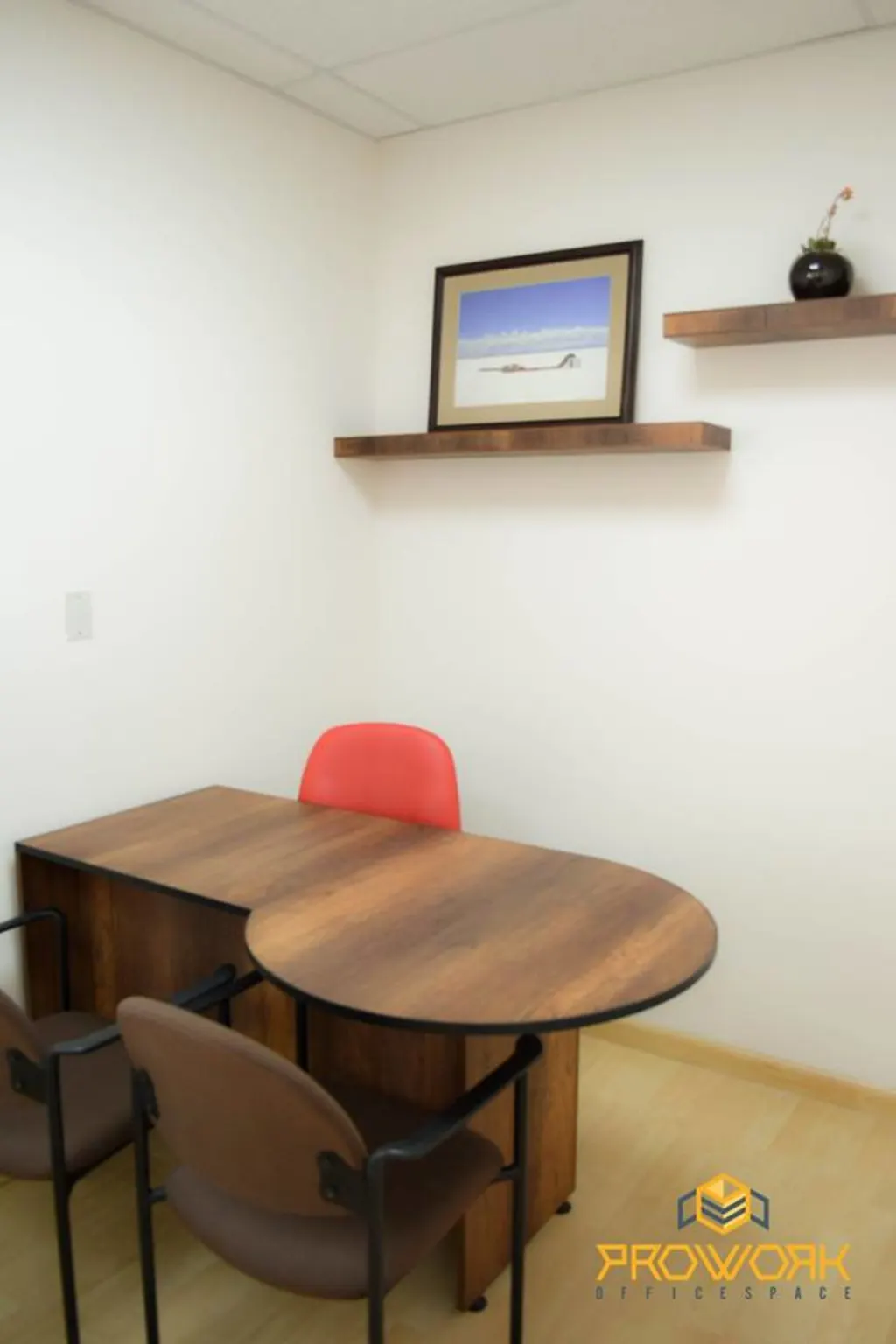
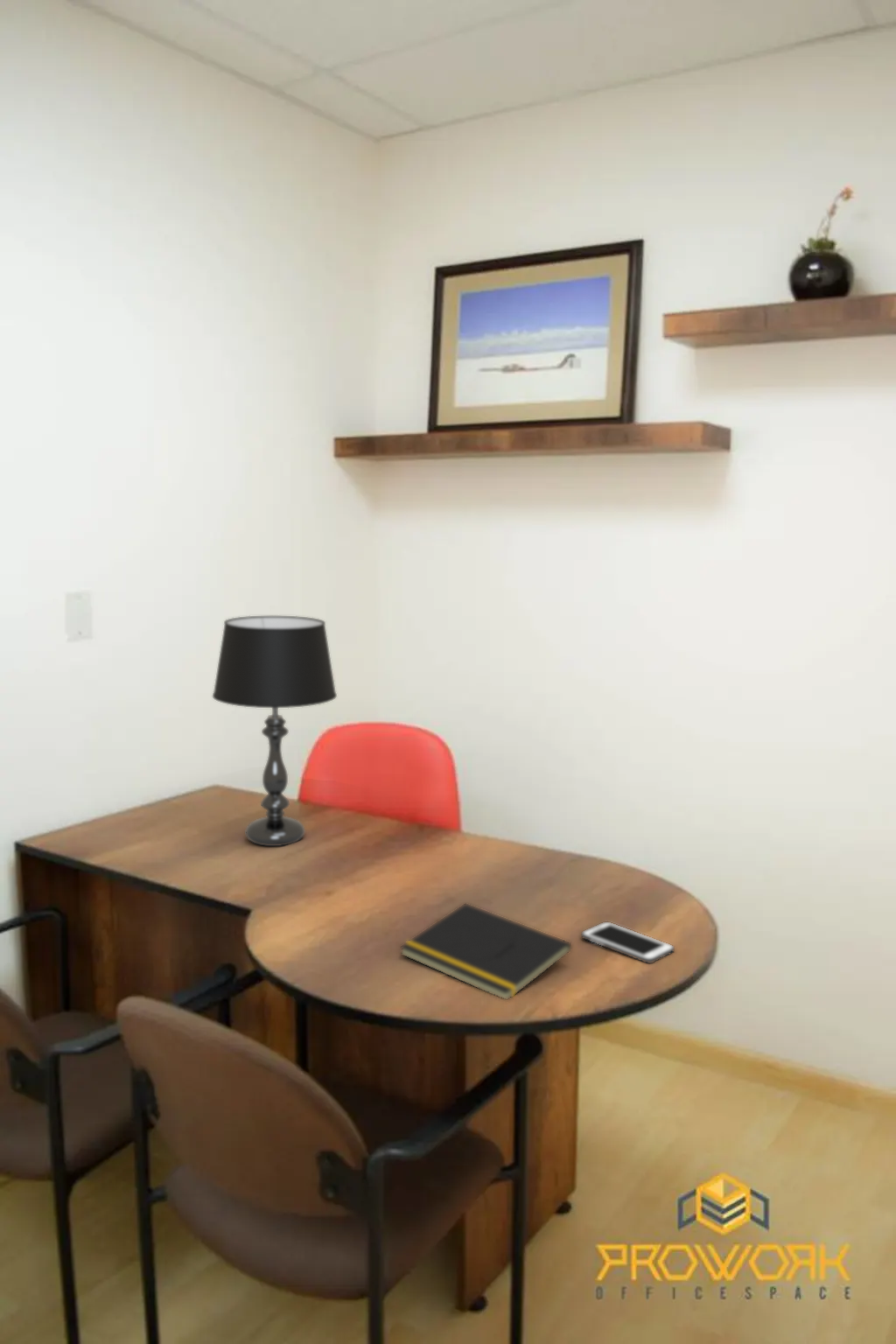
+ table lamp [212,615,338,847]
+ cell phone [580,921,676,964]
+ notepad [399,903,572,1000]
